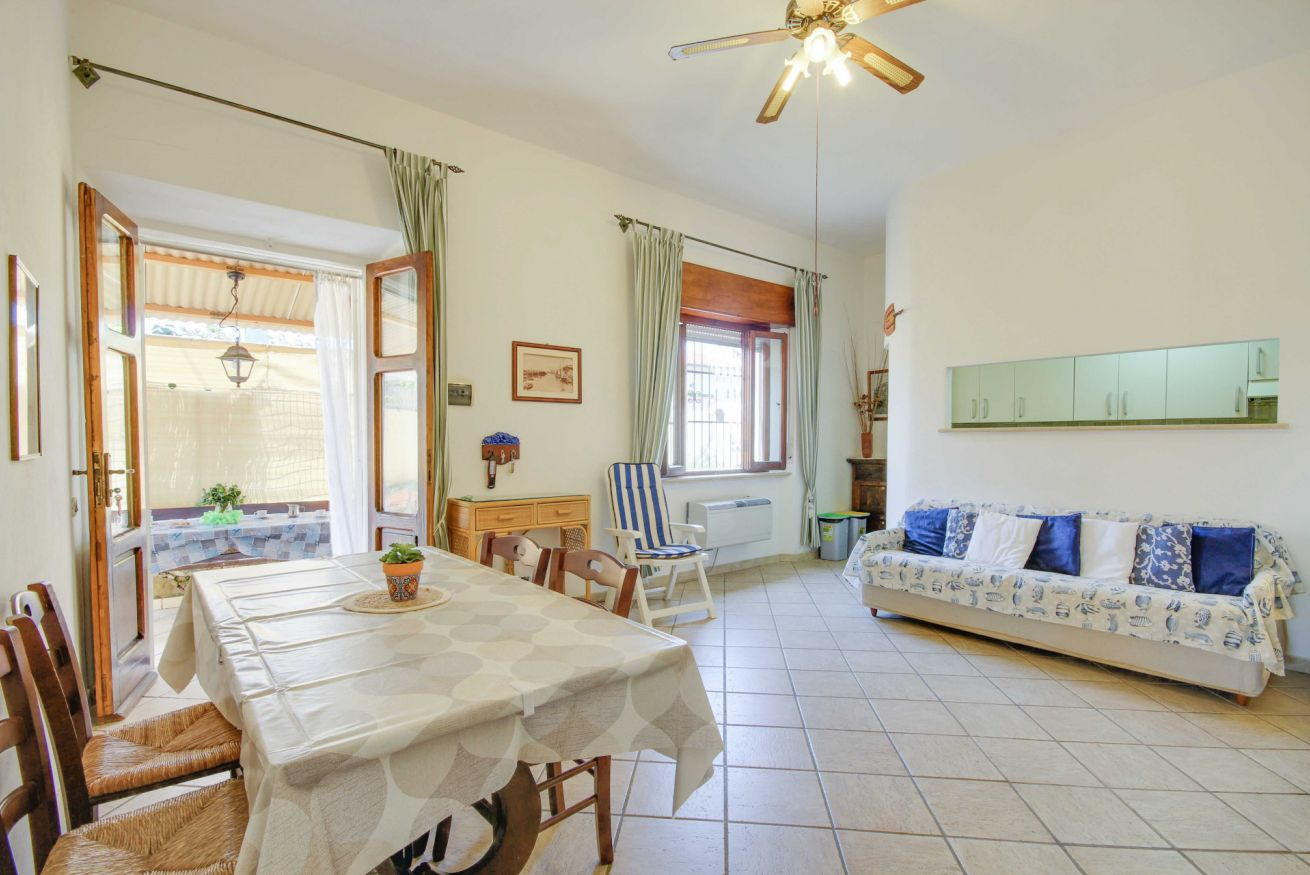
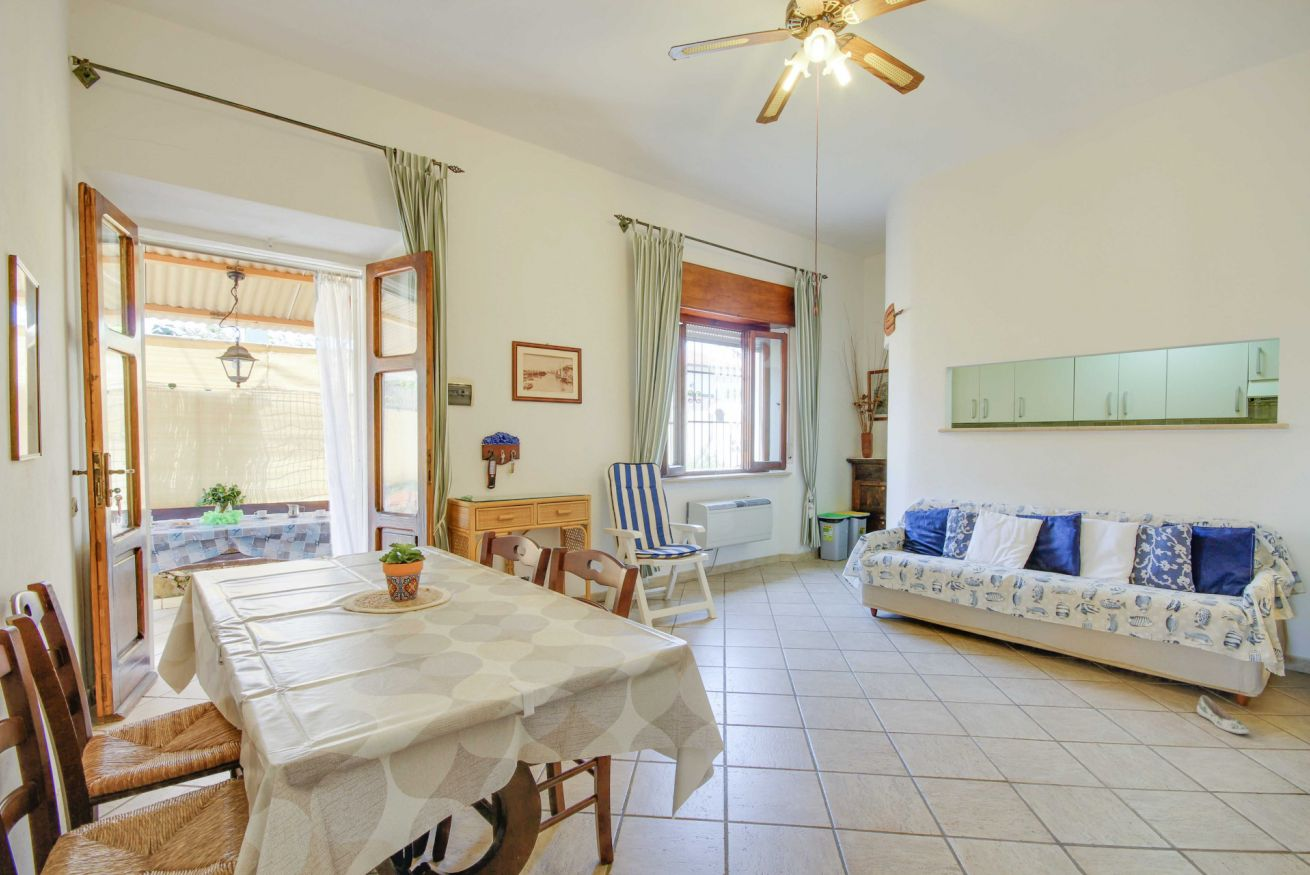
+ shoe [1196,695,1251,735]
